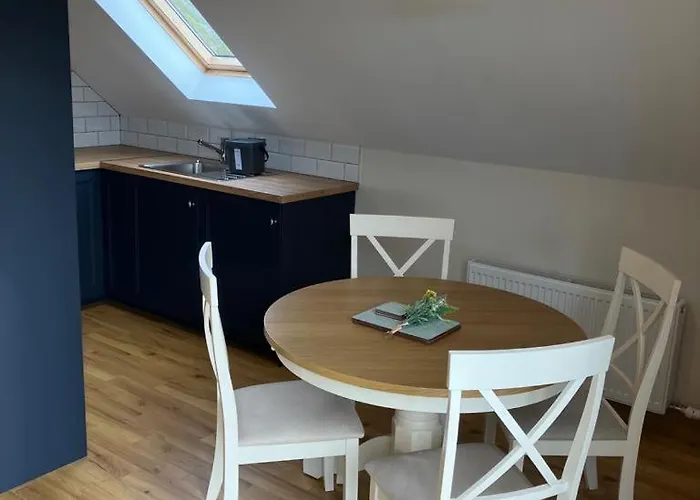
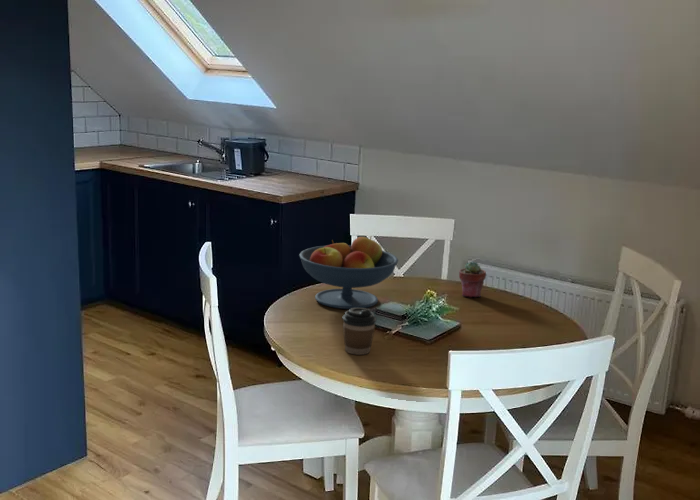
+ potted succulent [458,260,487,298]
+ fruit bowl [298,235,399,310]
+ coffee cup [342,308,377,356]
